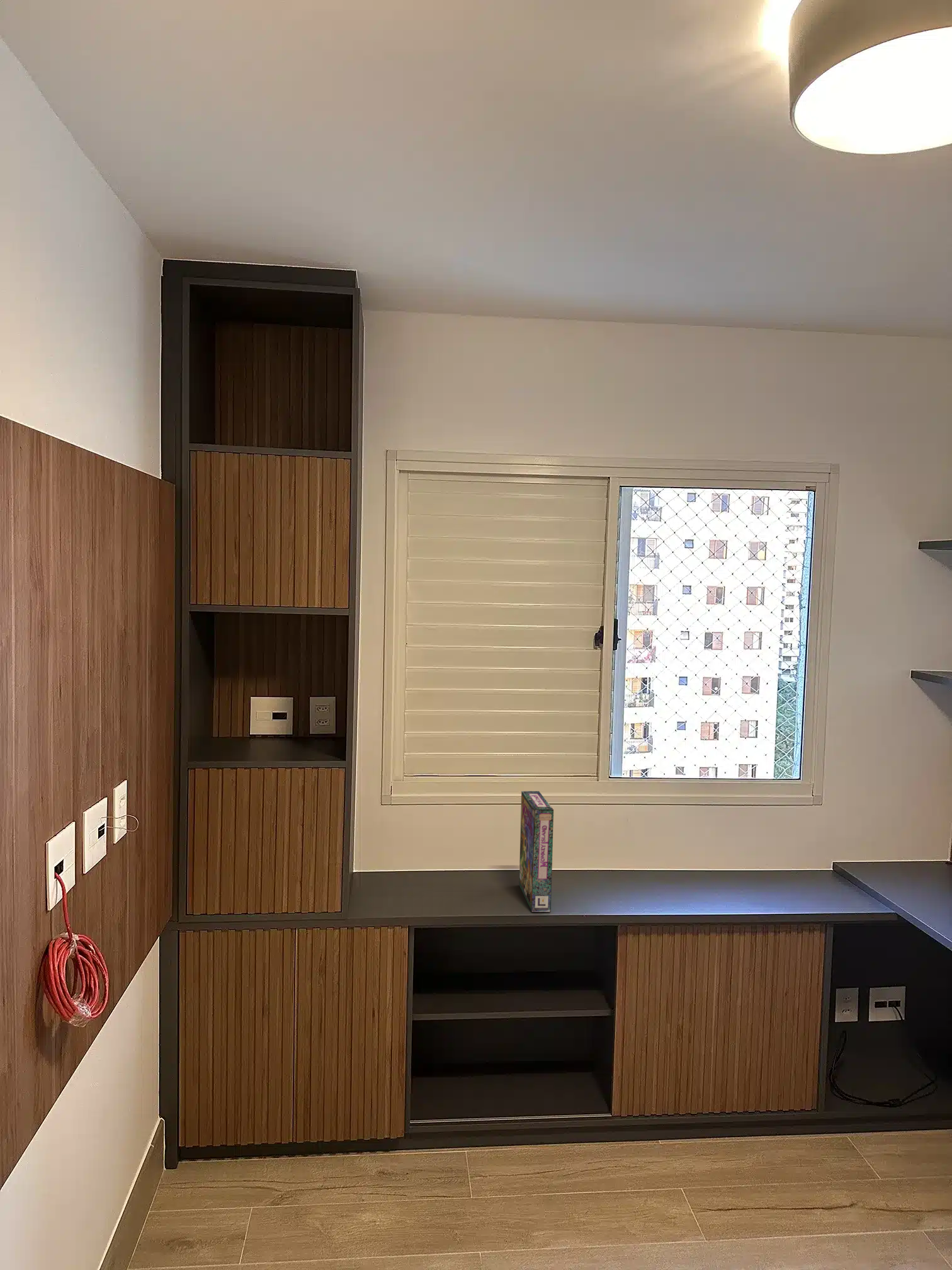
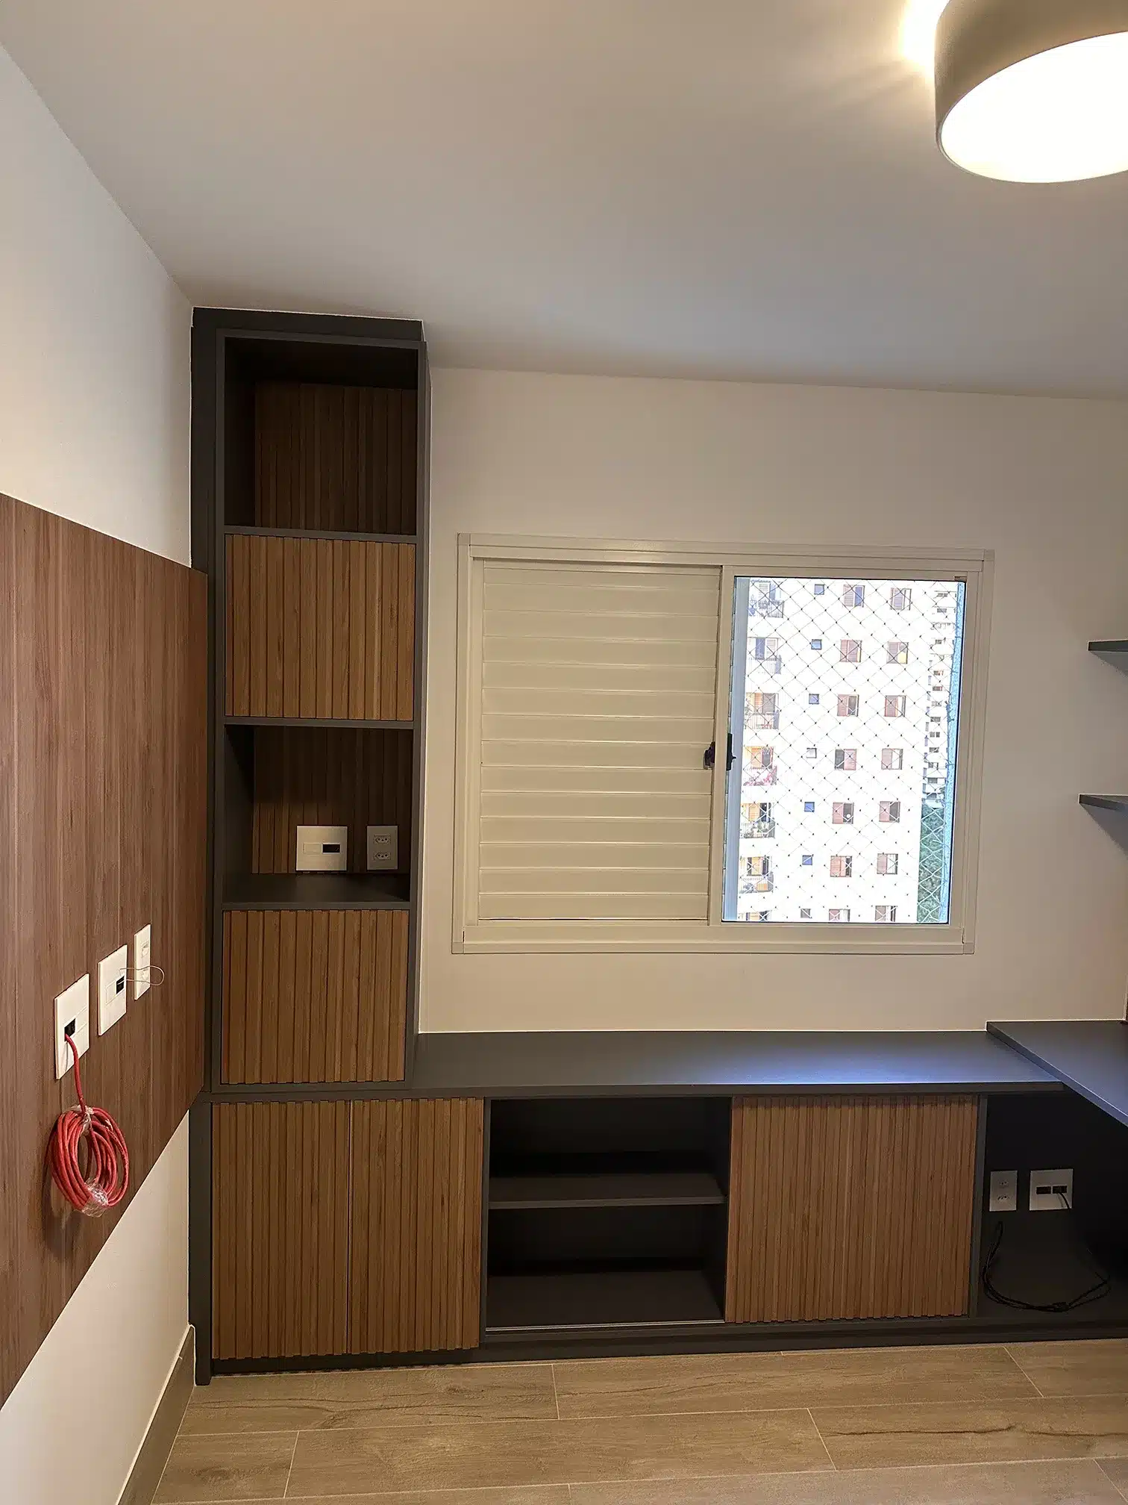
- game box [518,791,554,913]
